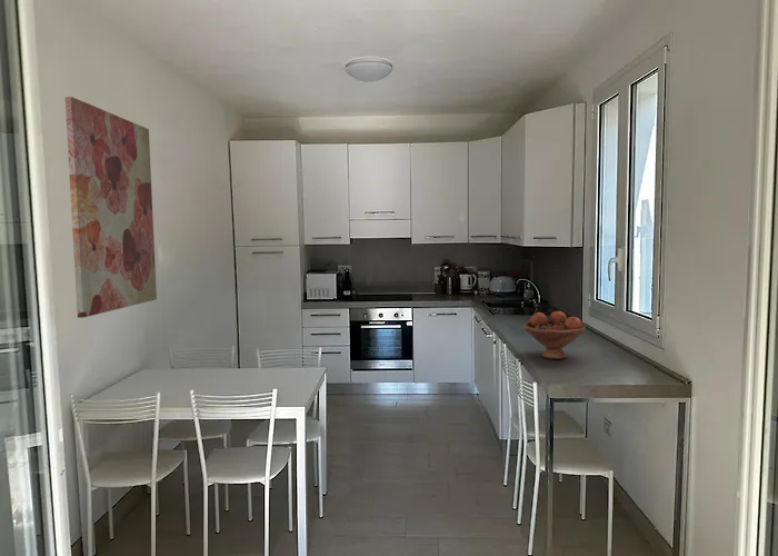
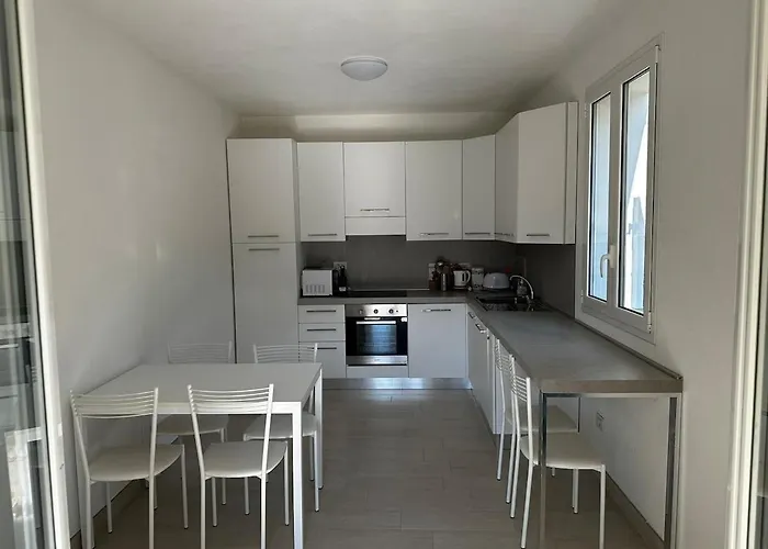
- fruit bowl [522,310,587,360]
- wall art [63,96,158,319]
